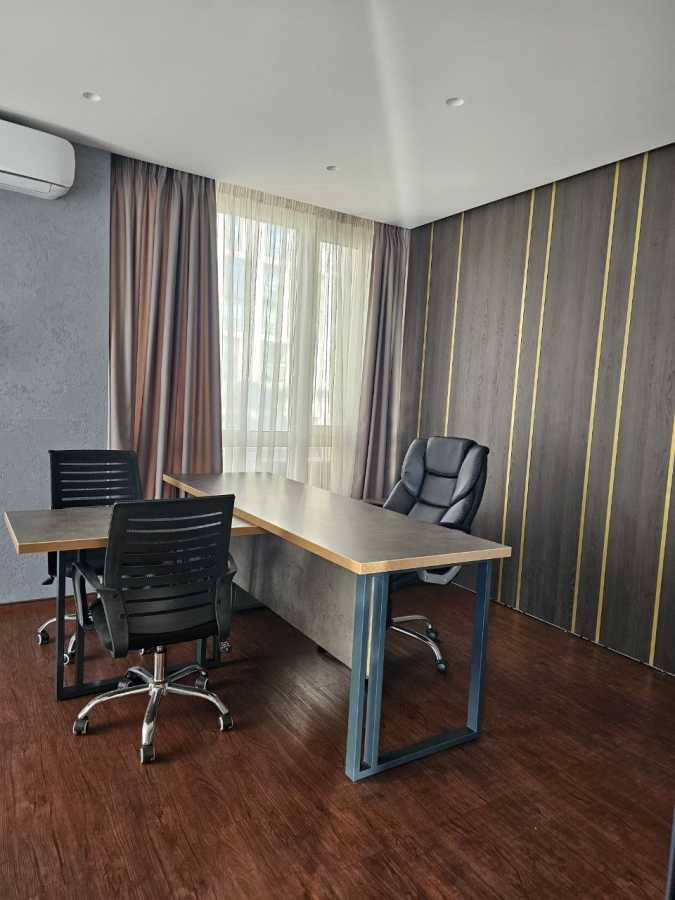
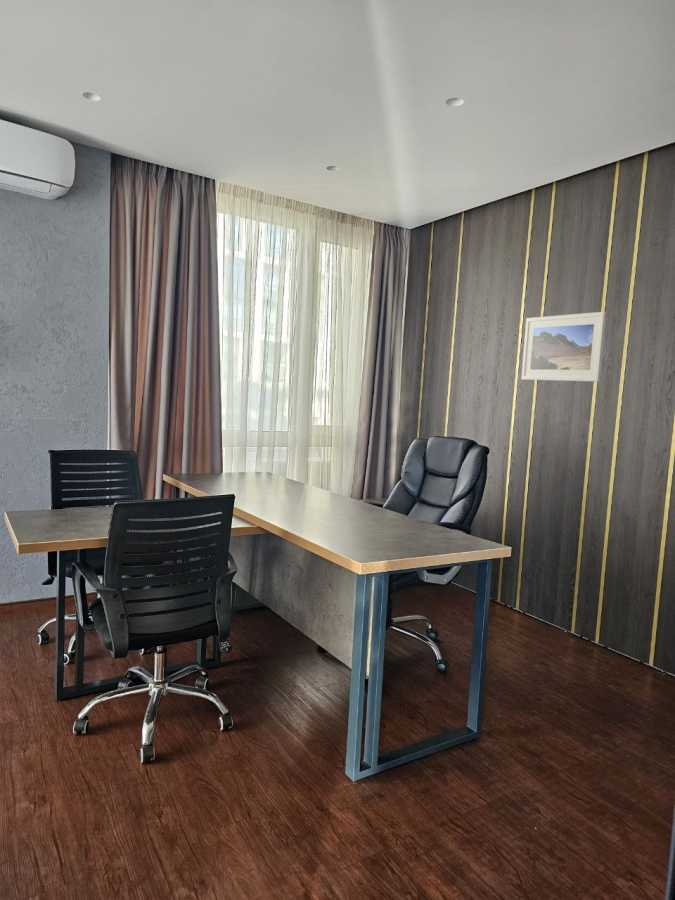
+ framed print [520,311,608,383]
